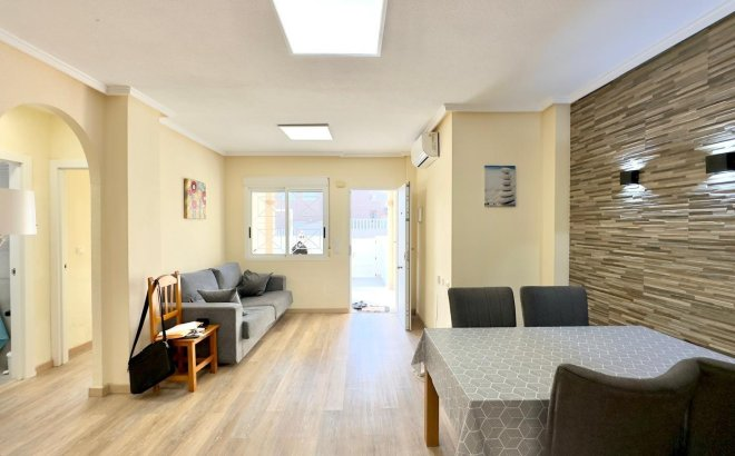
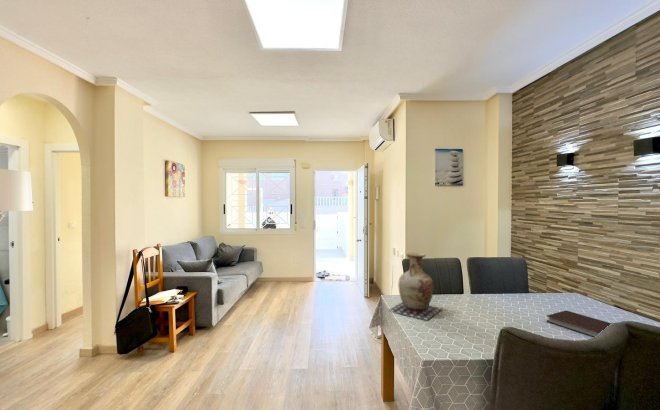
+ vase [387,251,444,321]
+ notebook [546,310,613,338]
